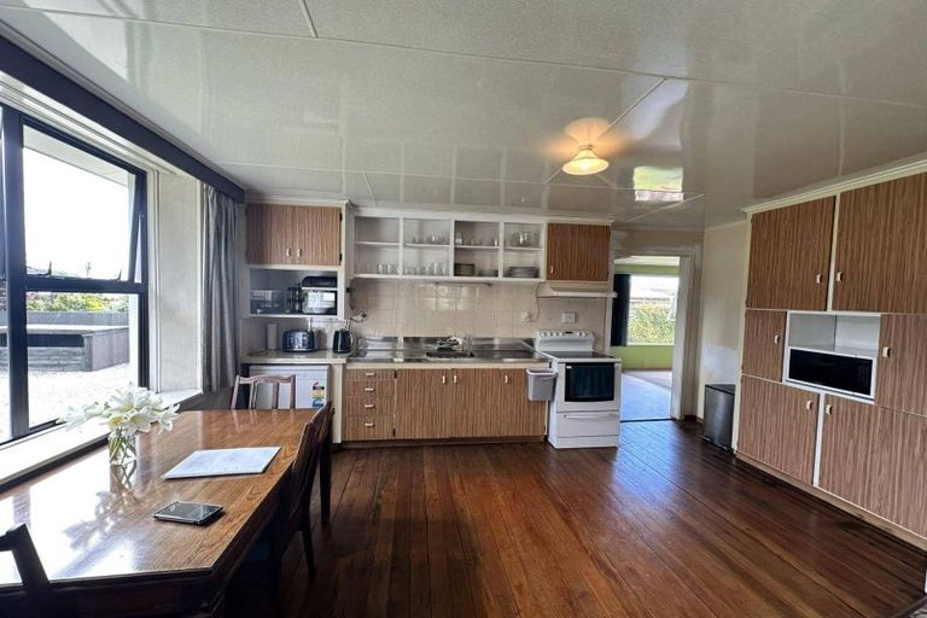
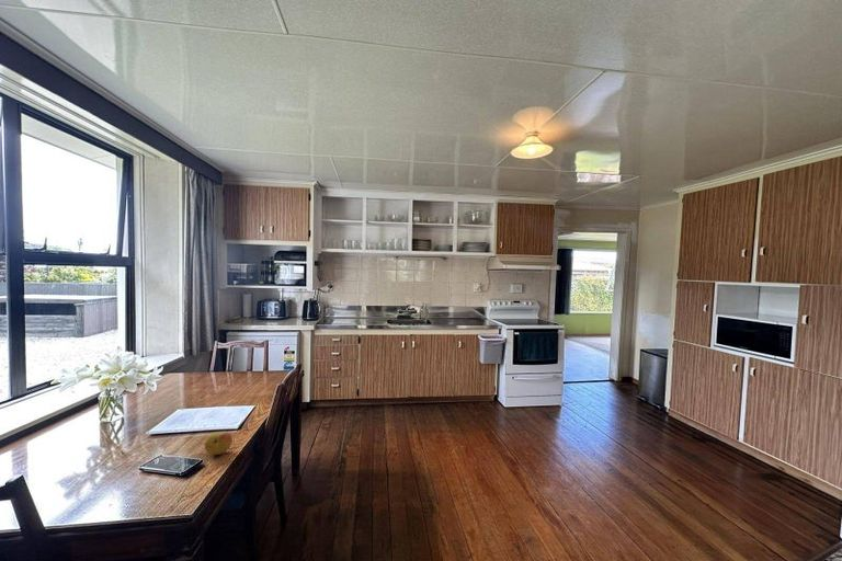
+ fruit [203,431,234,456]
